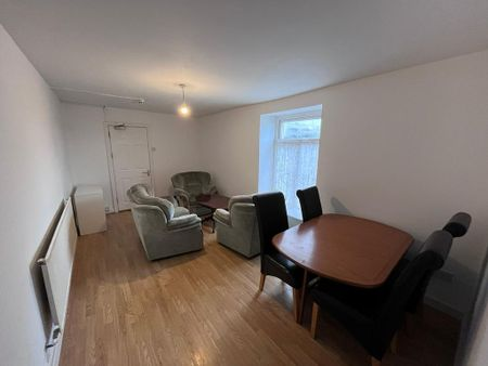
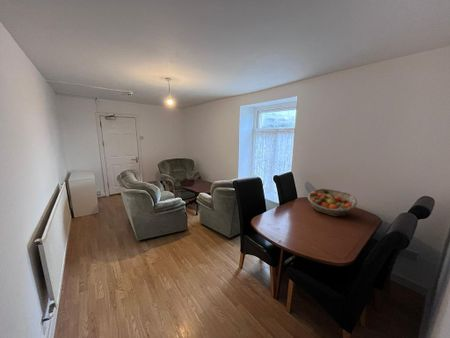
+ fruit basket [307,188,358,217]
